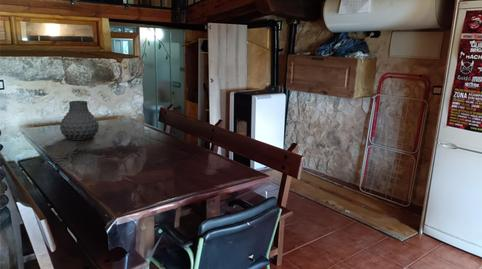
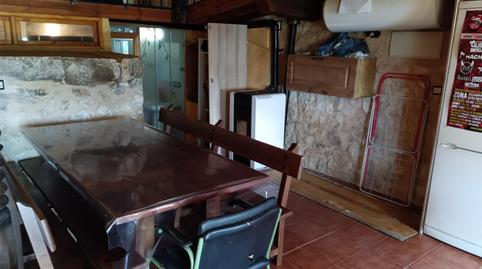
- vase [59,100,100,141]
